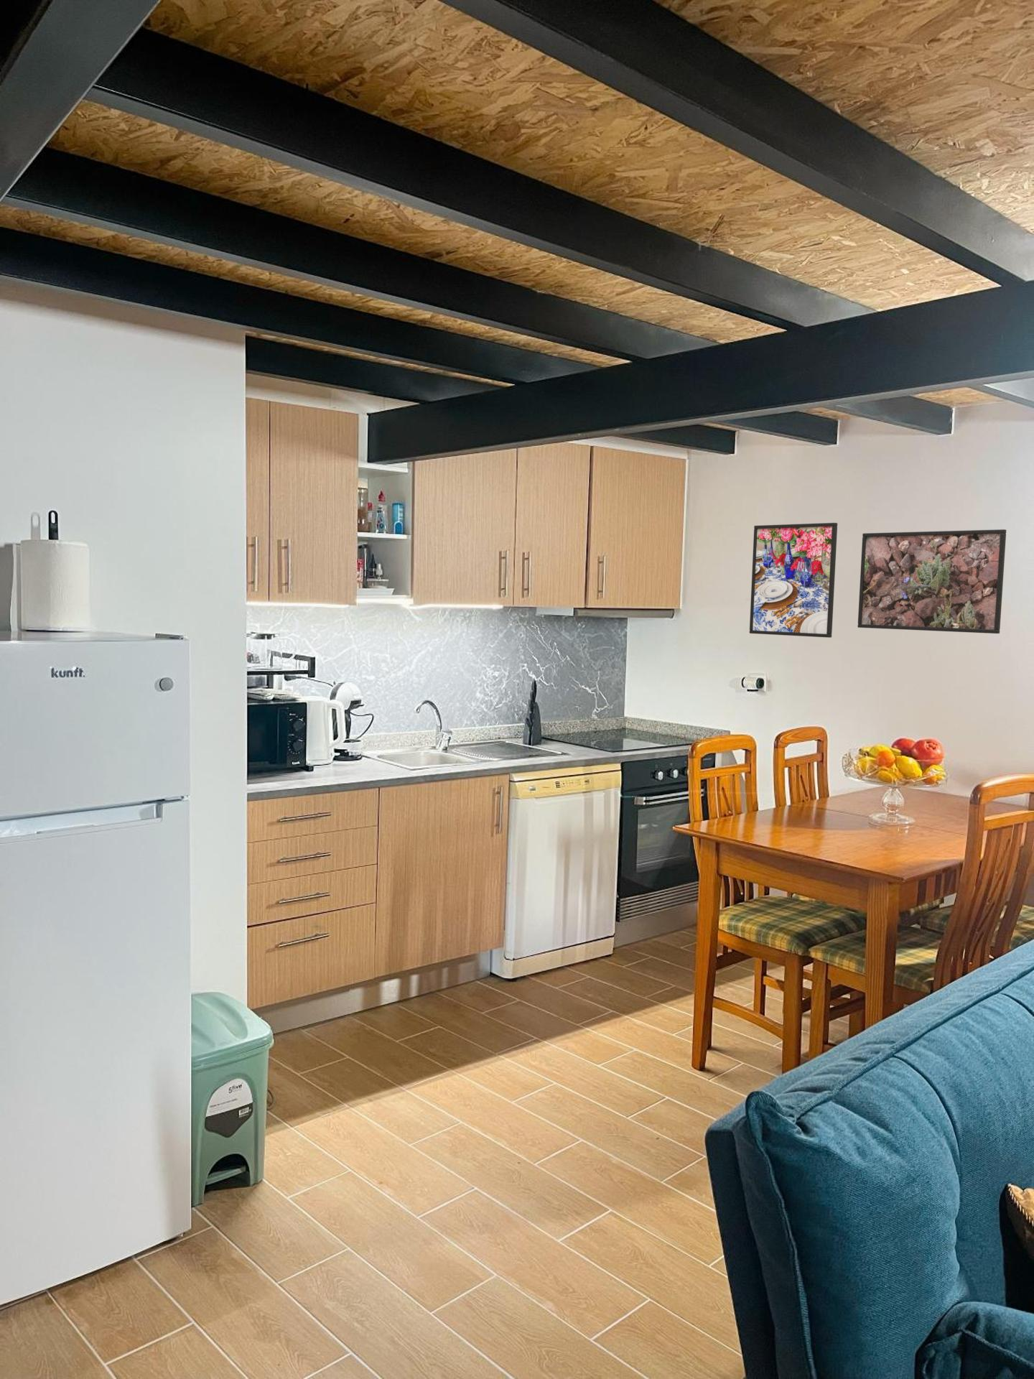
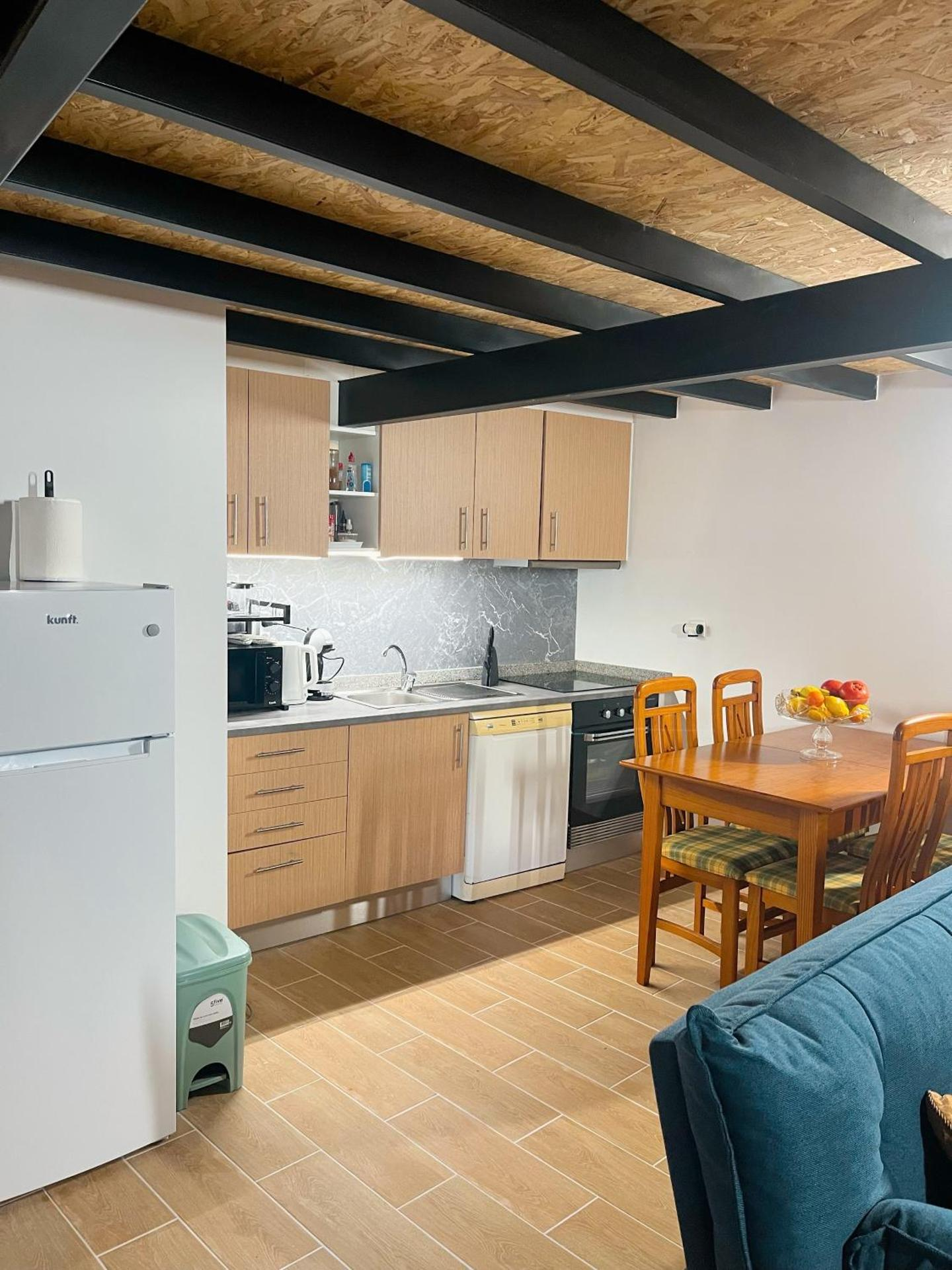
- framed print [857,529,1007,634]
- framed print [749,522,838,638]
